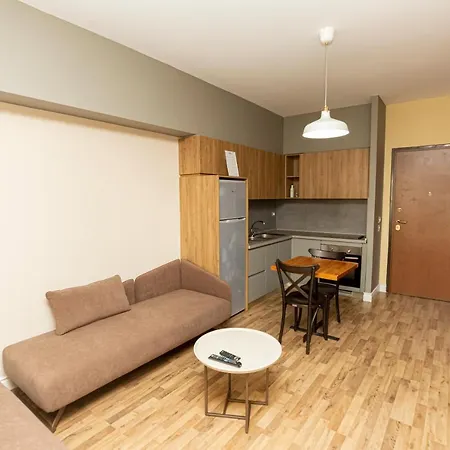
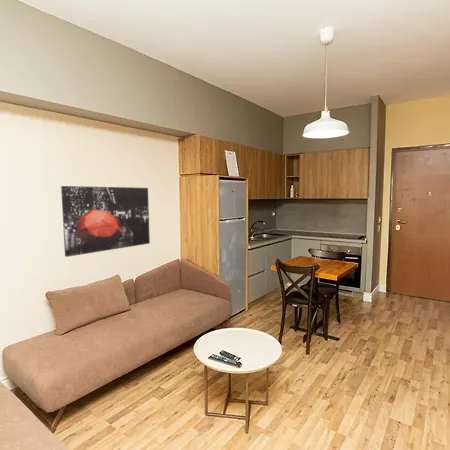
+ wall art [60,185,151,258]
